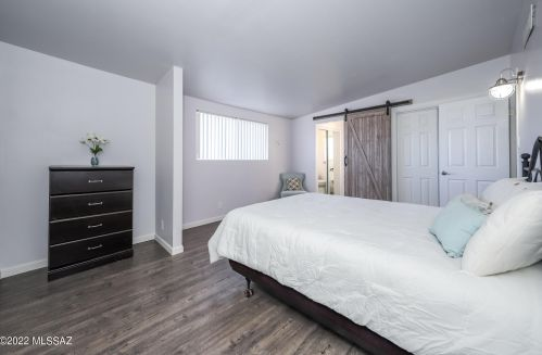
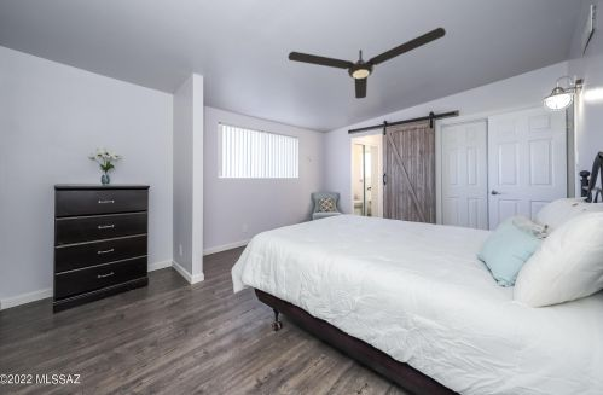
+ ceiling fan [286,27,447,99]
